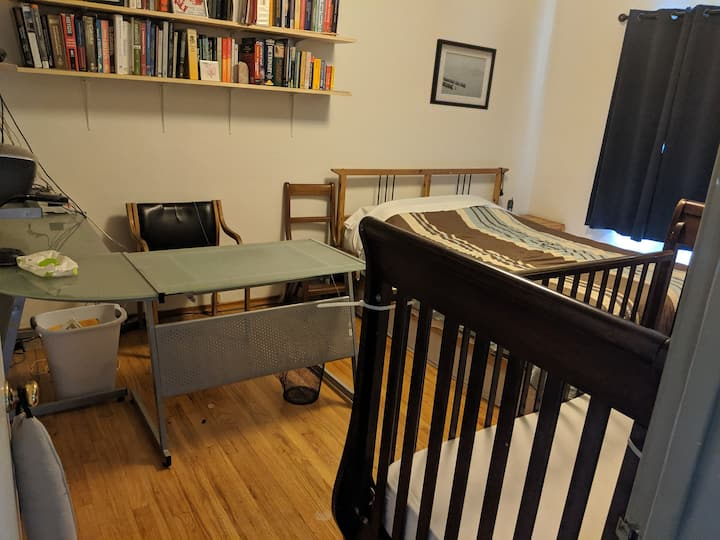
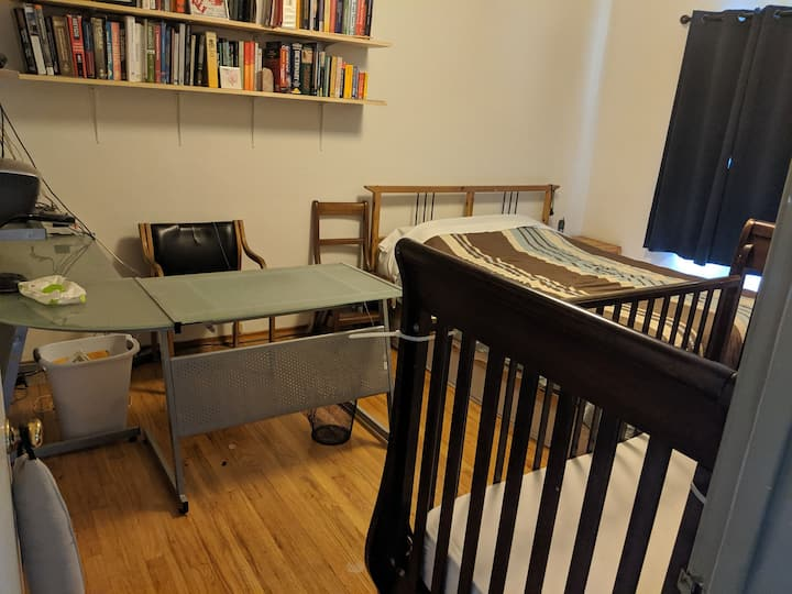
- wall art [429,38,498,111]
